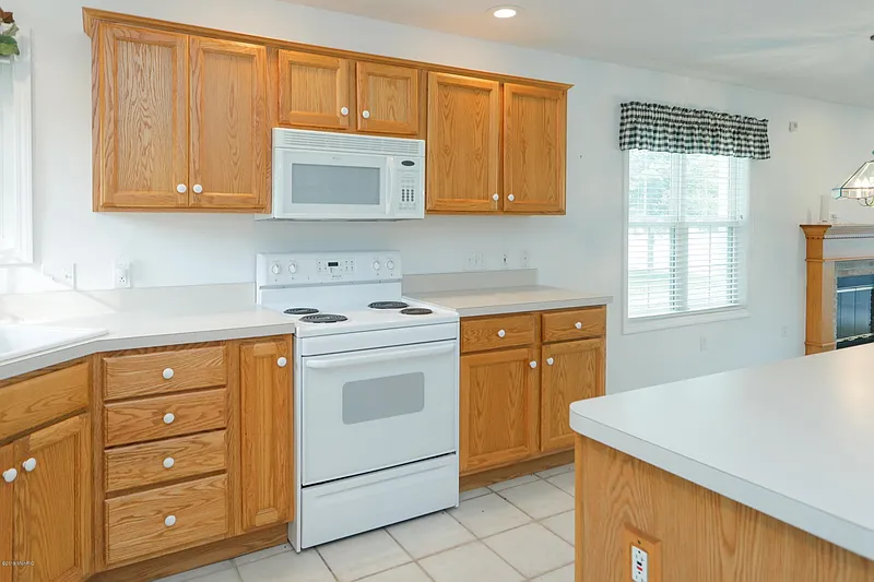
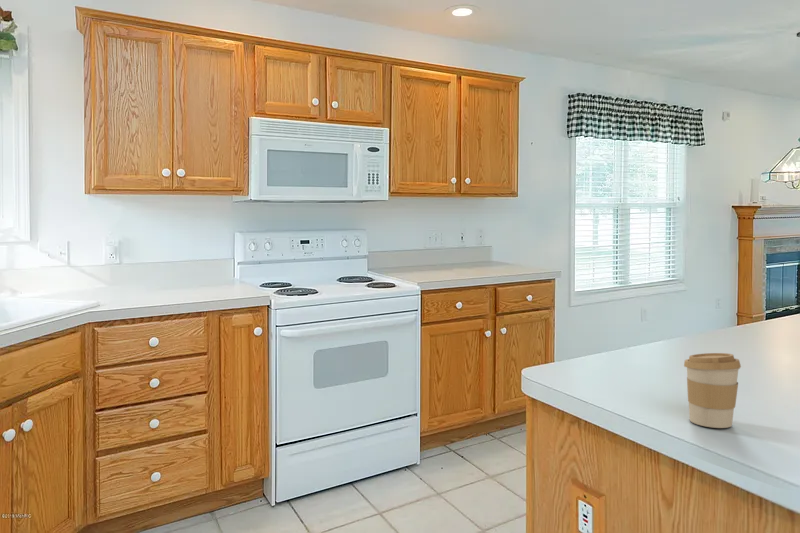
+ coffee cup [683,352,742,429]
